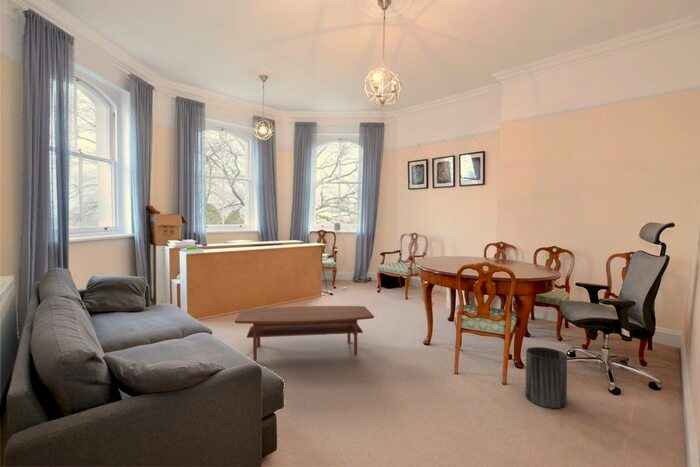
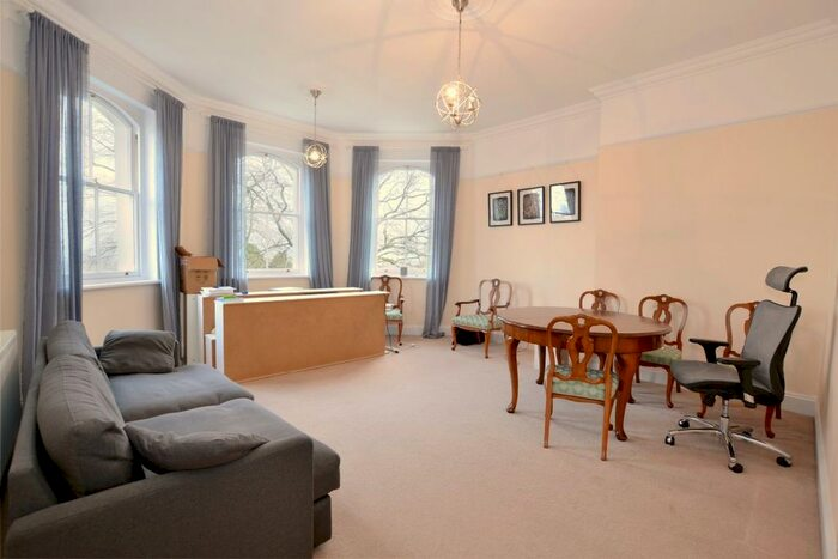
- trash can [524,346,568,409]
- coffee table [234,305,375,362]
